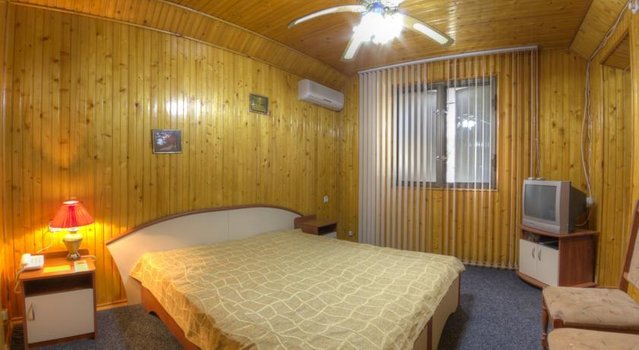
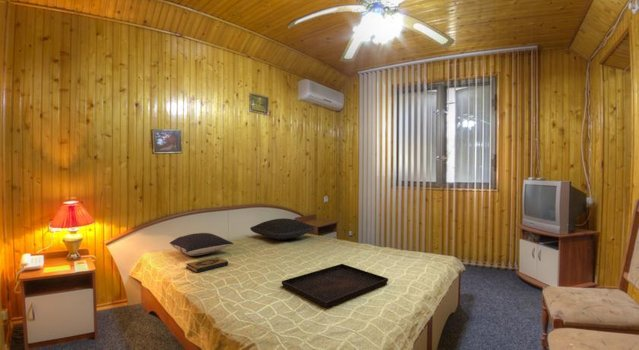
+ pillow [249,217,316,241]
+ serving tray [281,263,389,309]
+ hardback book [185,256,229,274]
+ pillow [169,232,235,257]
